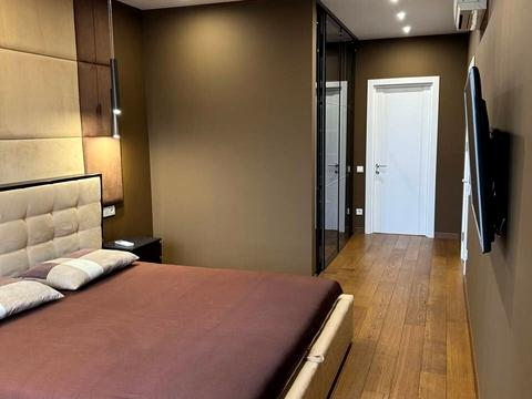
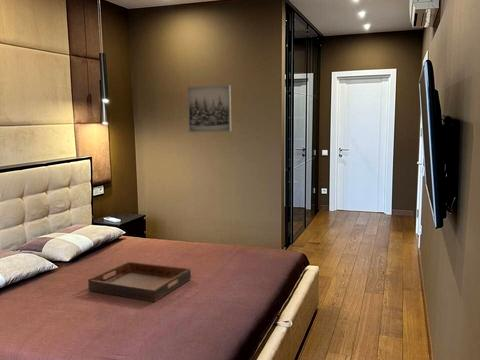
+ wall art [186,84,232,133]
+ serving tray [87,261,192,303]
